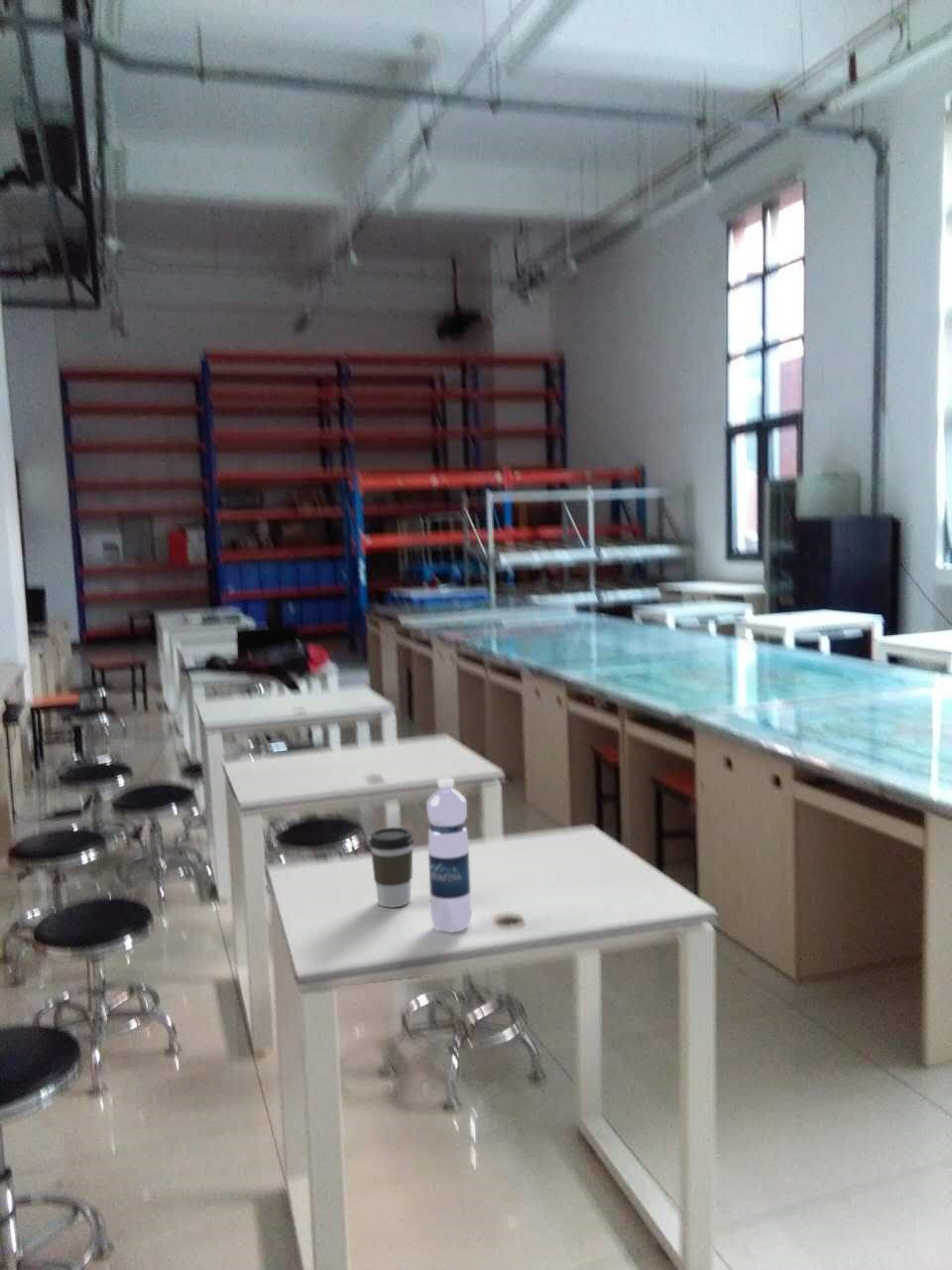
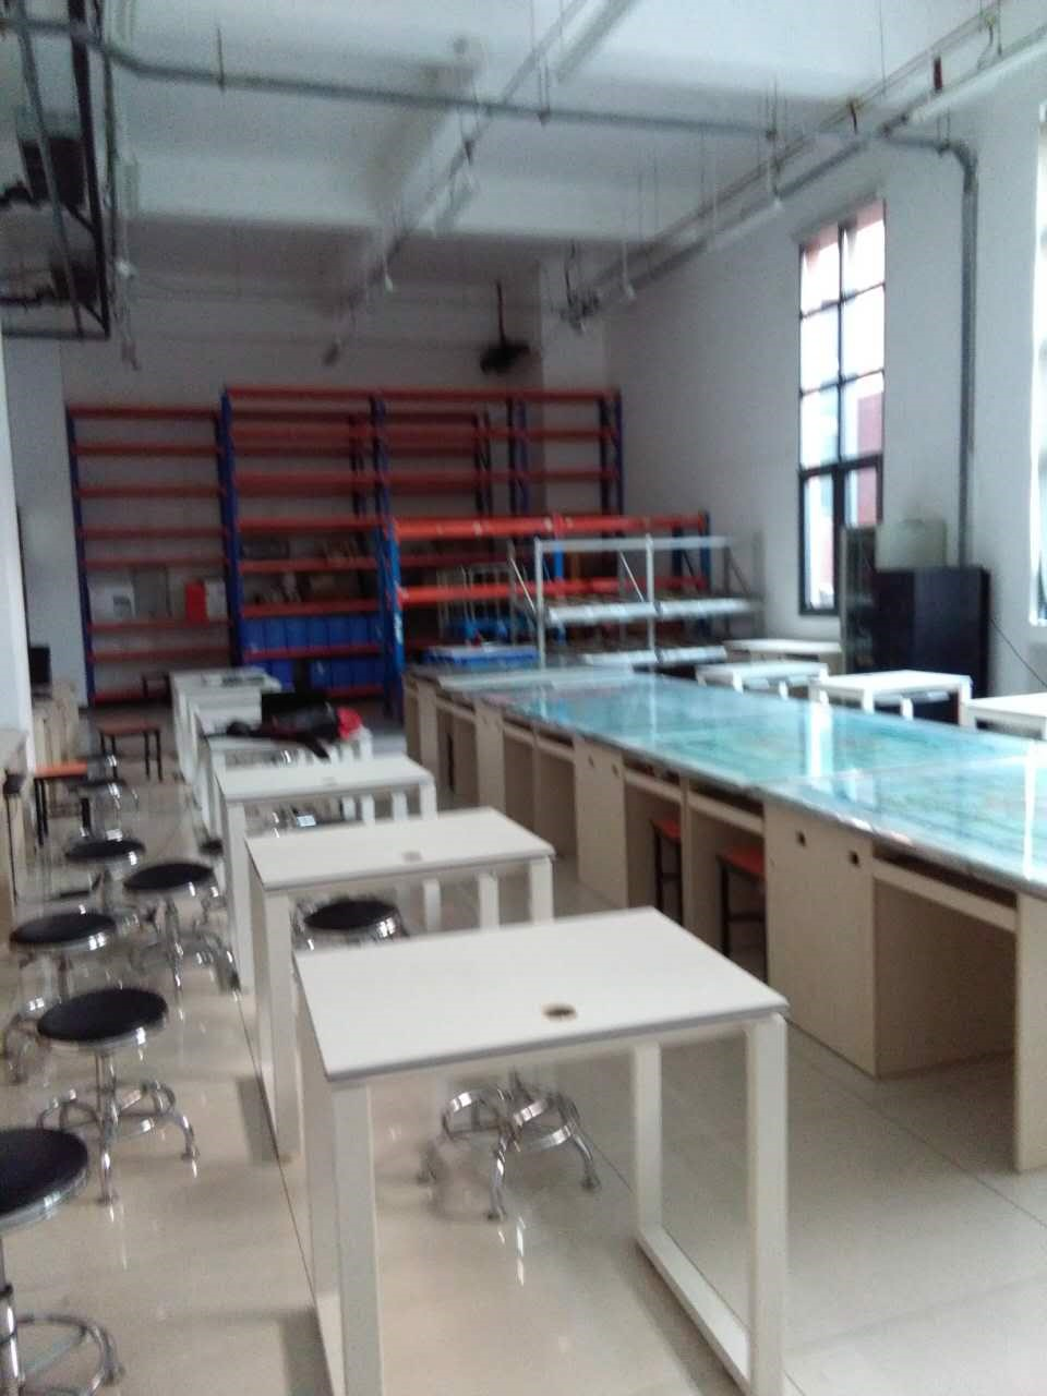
- water bottle [425,777,472,933]
- coffee cup [368,826,415,909]
